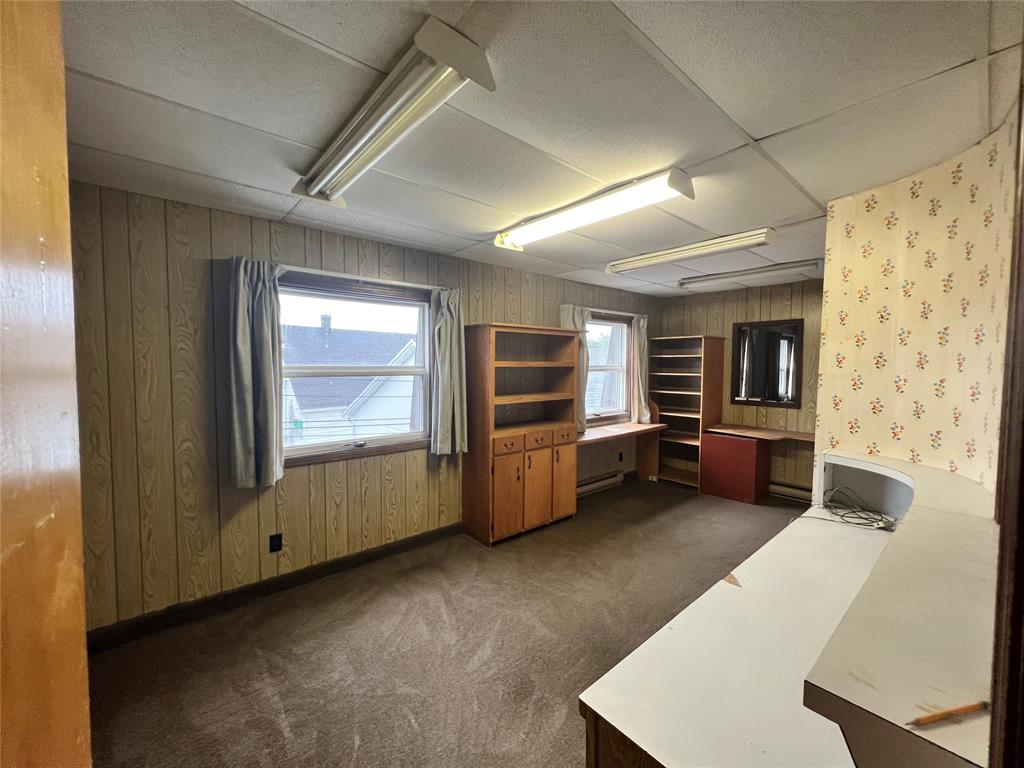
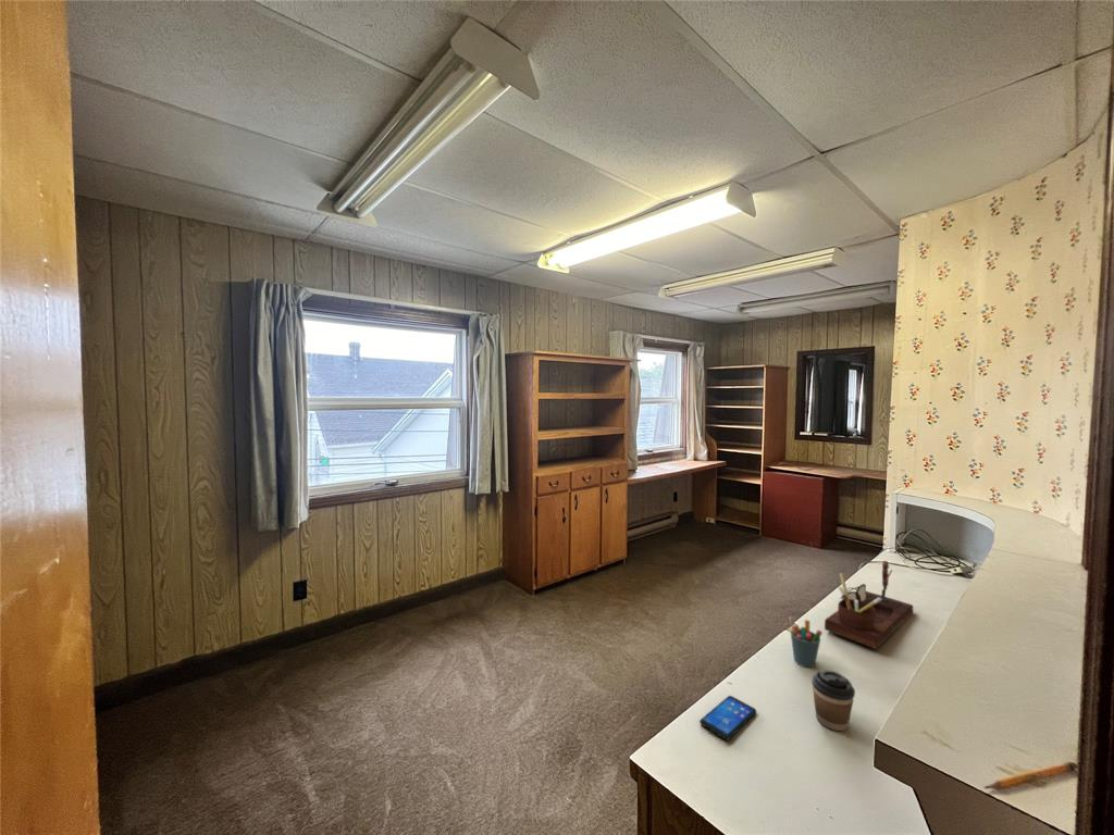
+ pen holder [789,616,824,669]
+ coffee cup [810,669,856,732]
+ desk organizer [824,560,914,650]
+ smartphone [698,695,757,740]
